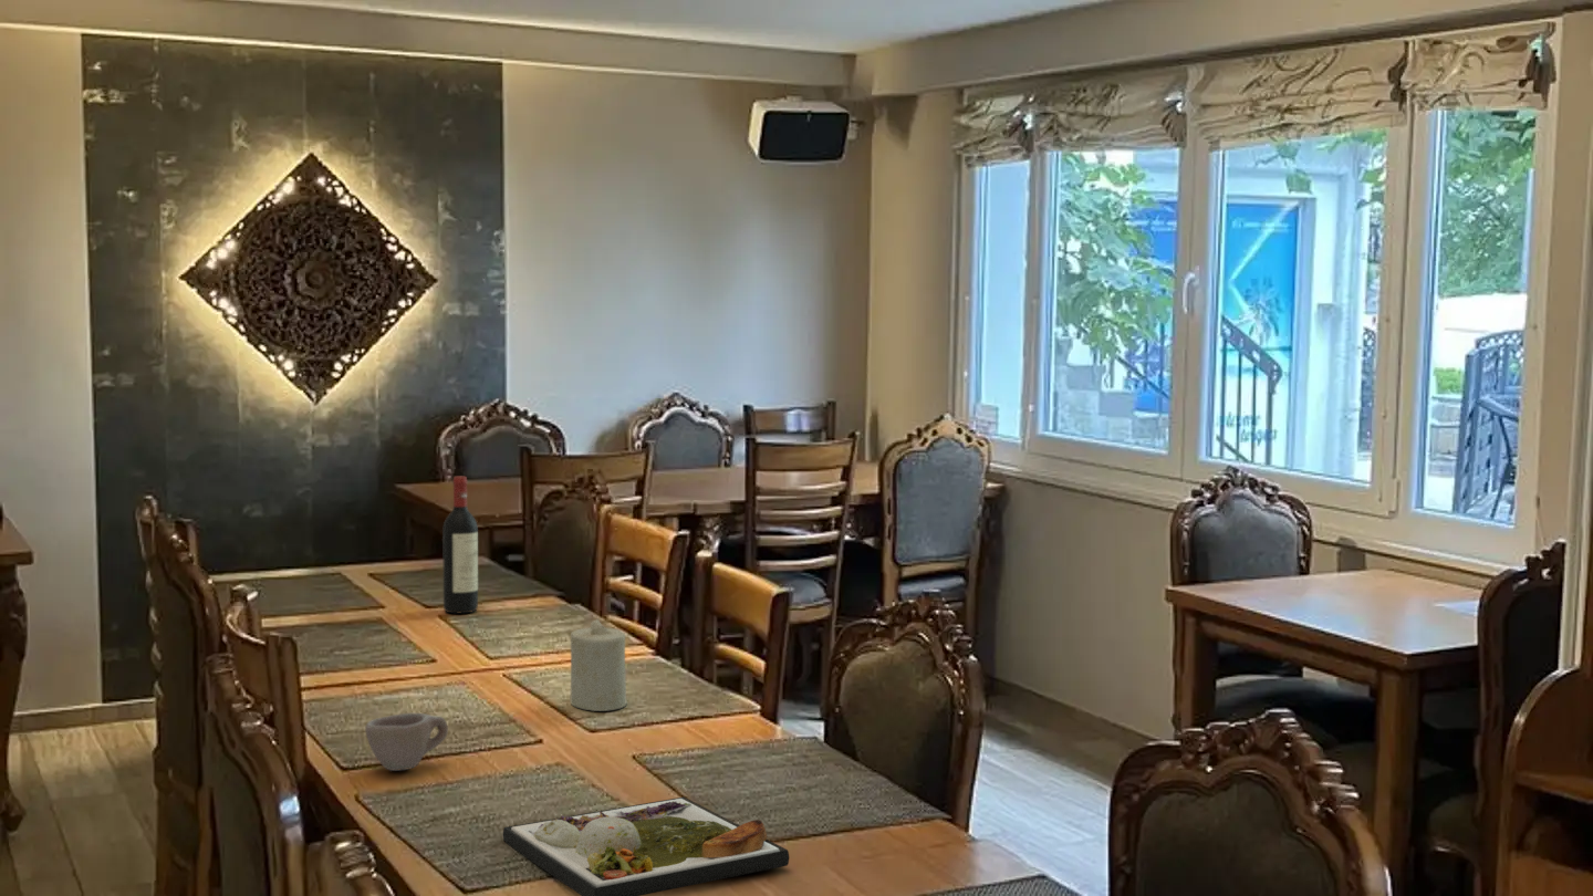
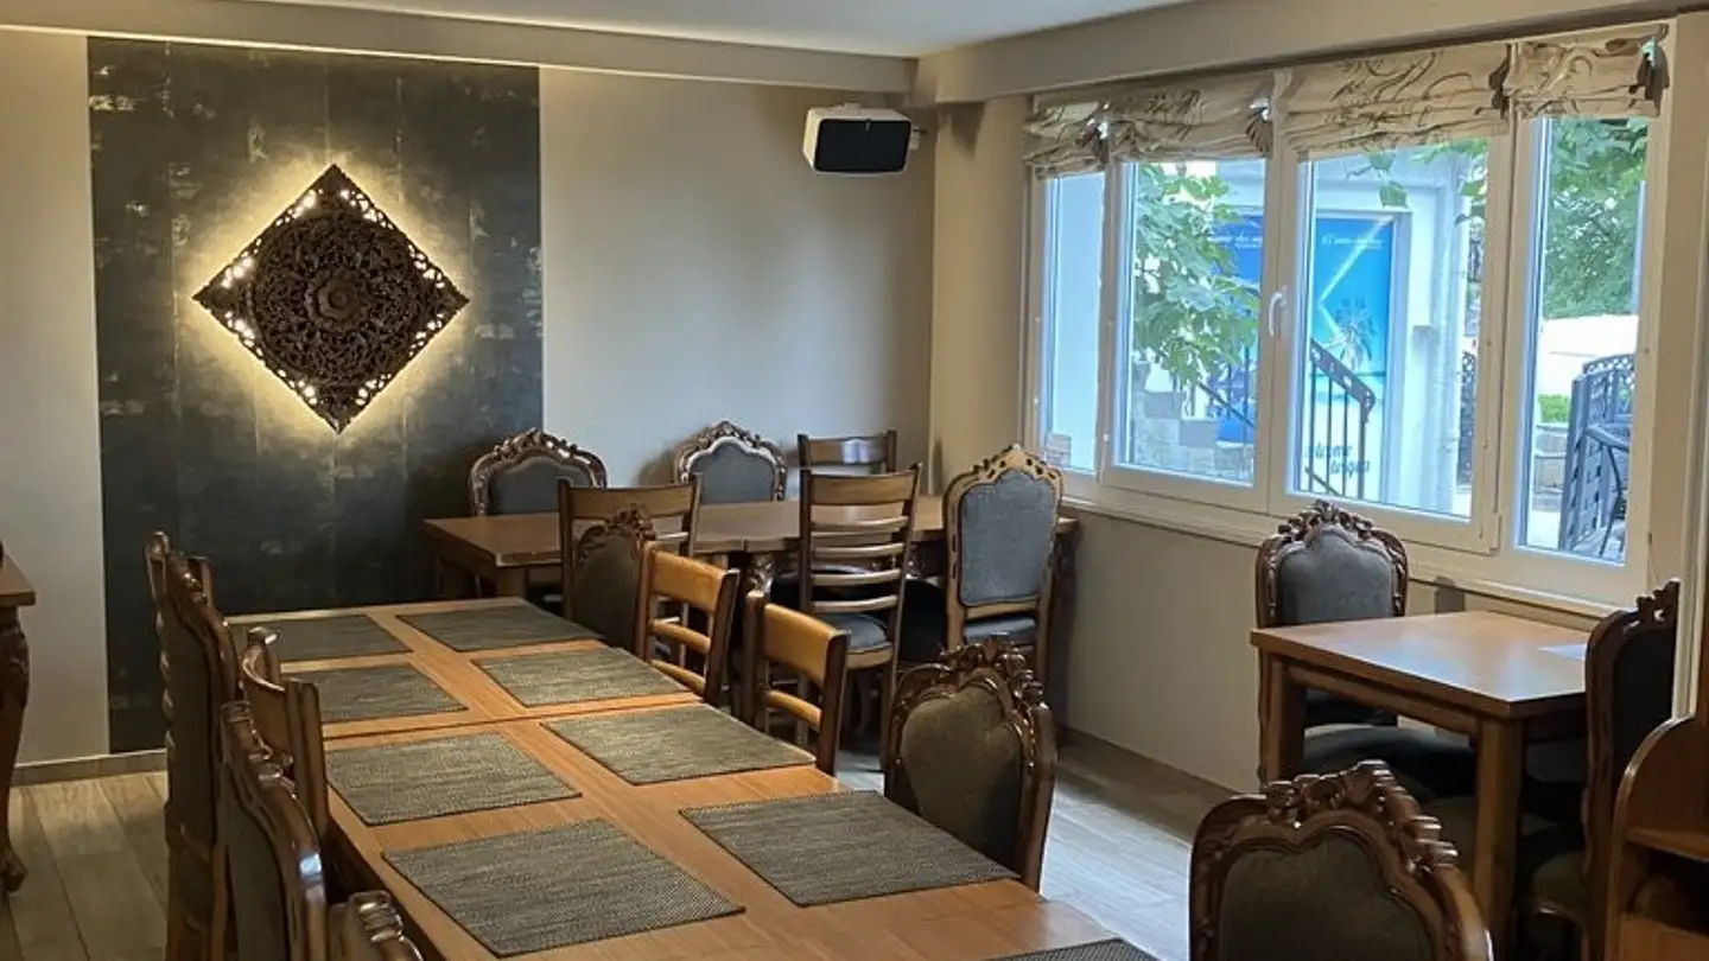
- cup [364,712,449,772]
- dinner plate [502,796,790,896]
- wine bottle [441,476,479,615]
- candle [570,617,627,712]
